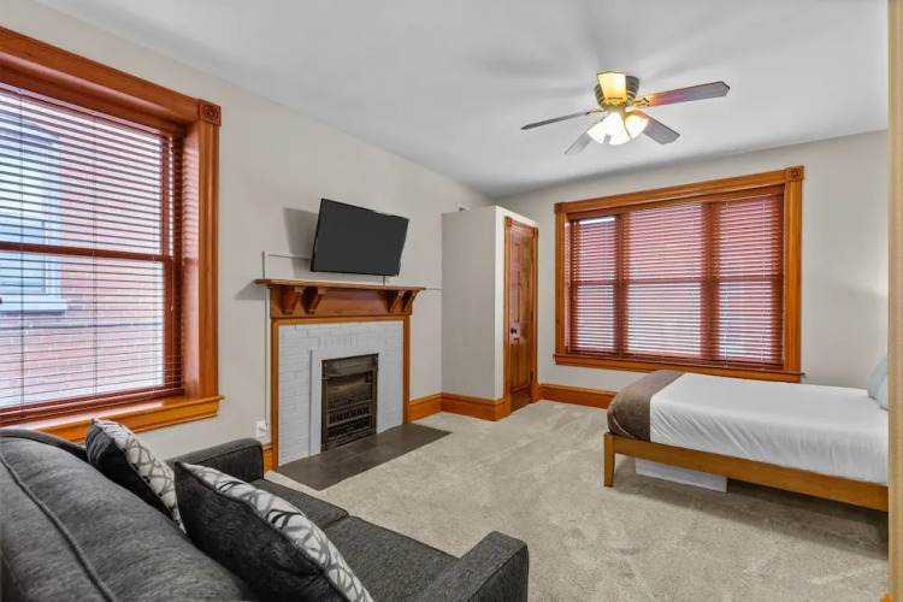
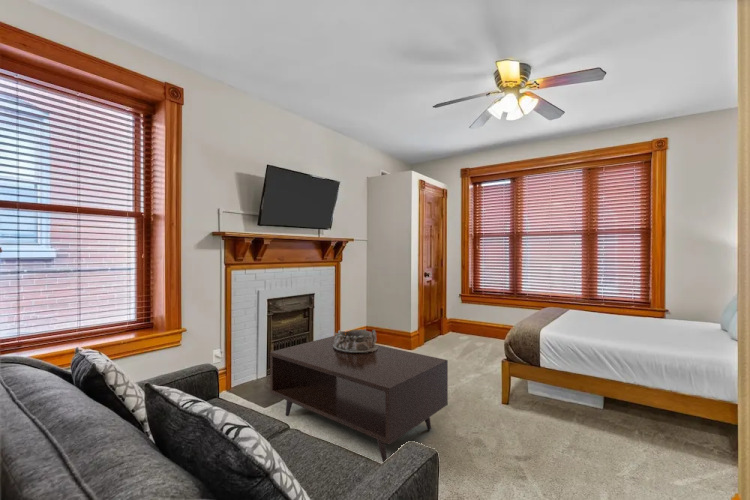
+ coffee table [269,335,449,463]
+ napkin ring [333,328,378,353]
